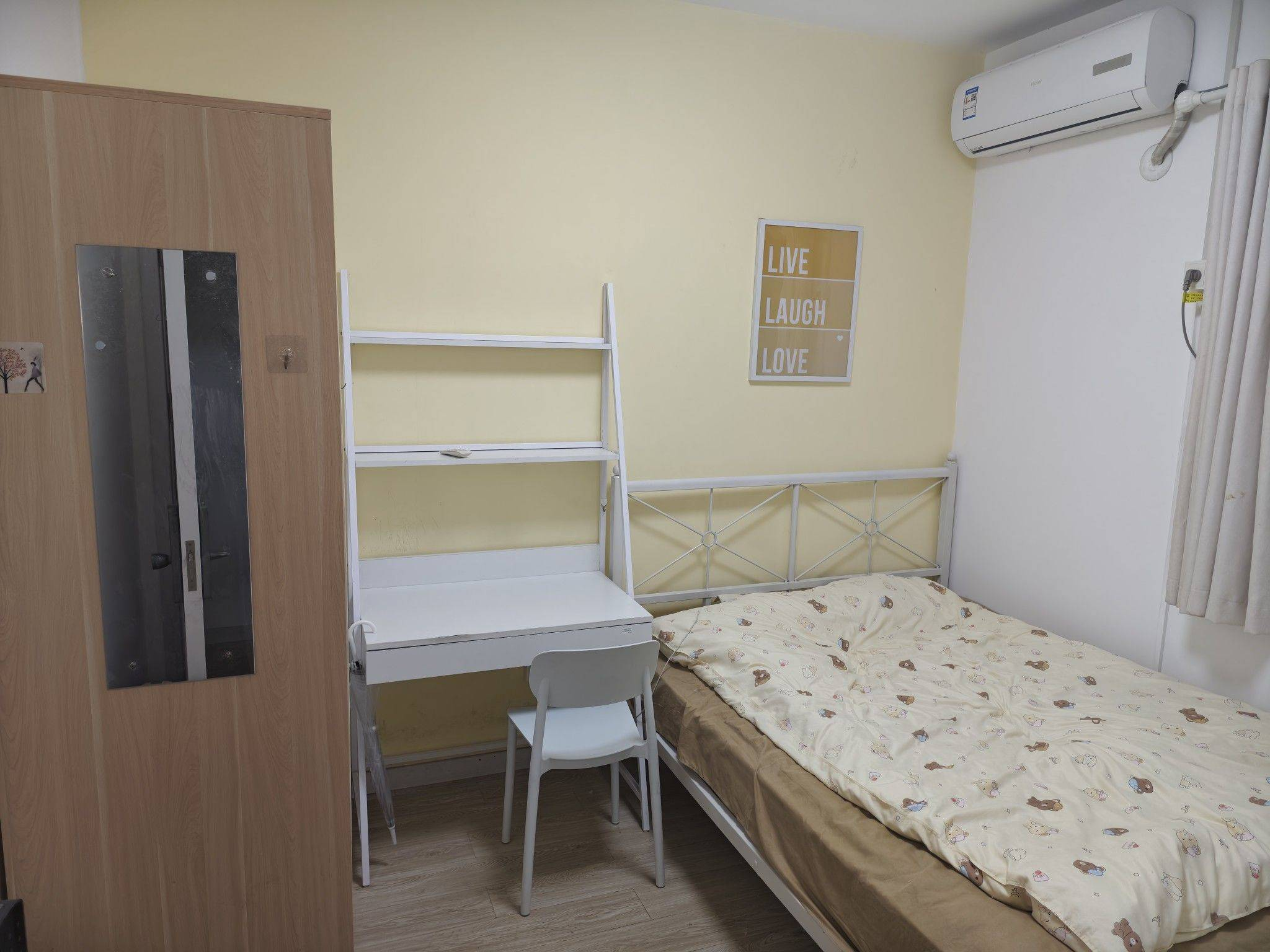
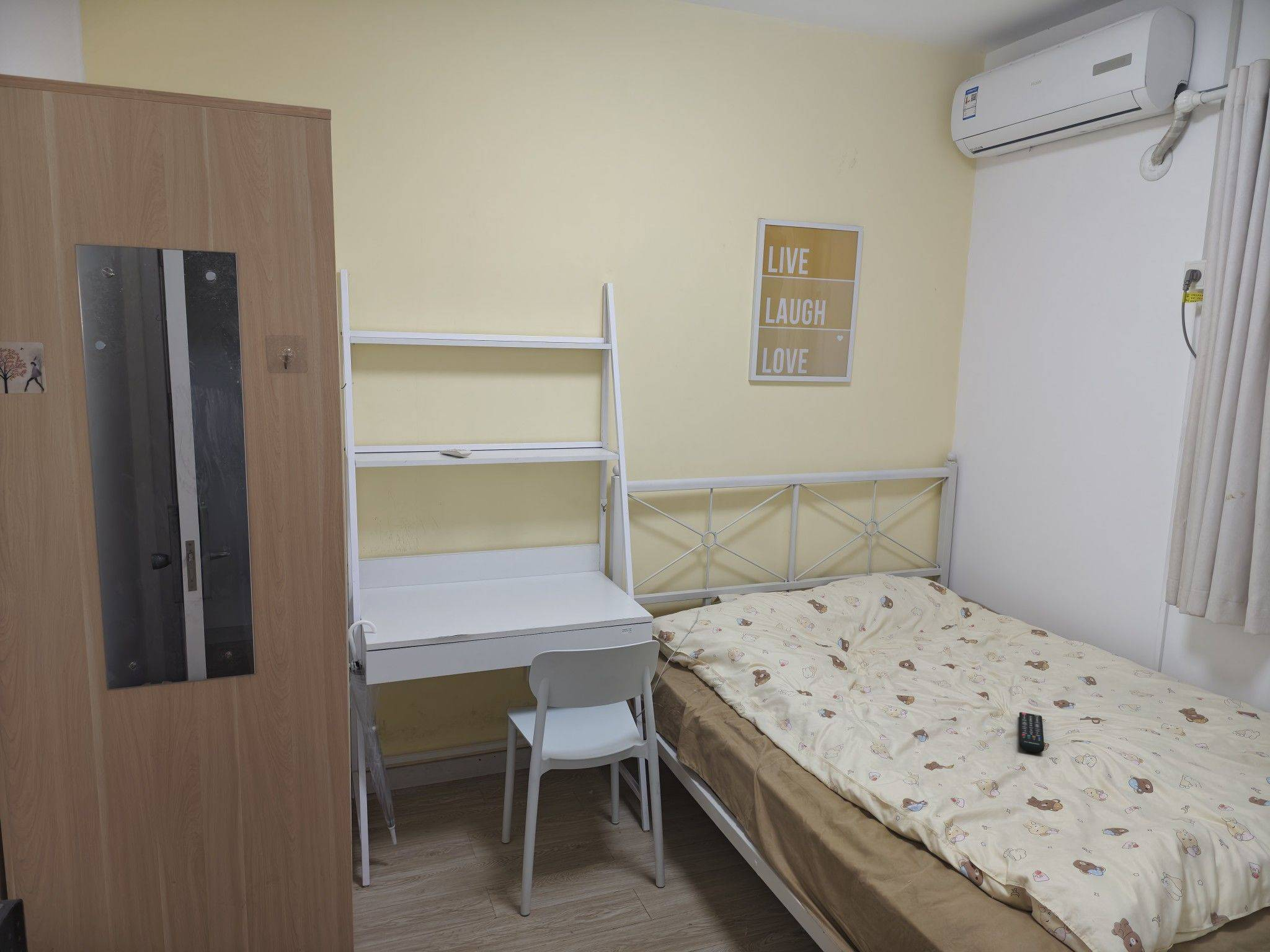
+ remote control [1019,712,1045,754]
